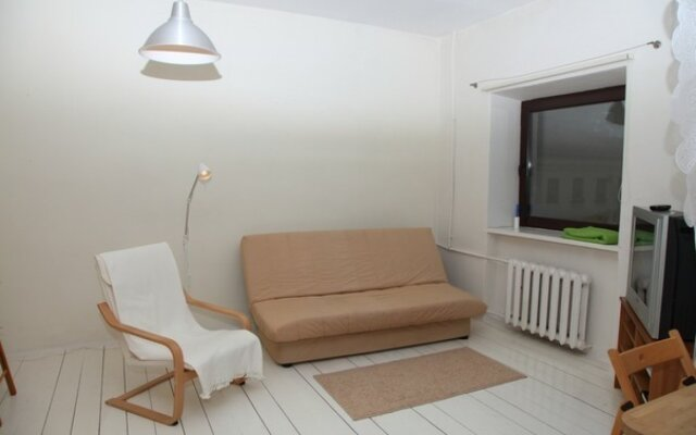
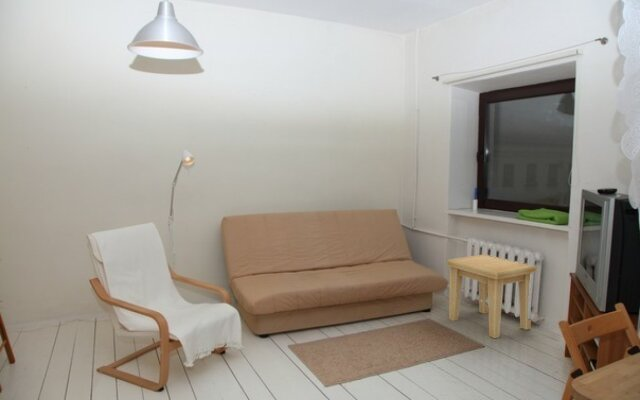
+ side table [446,254,537,339]
